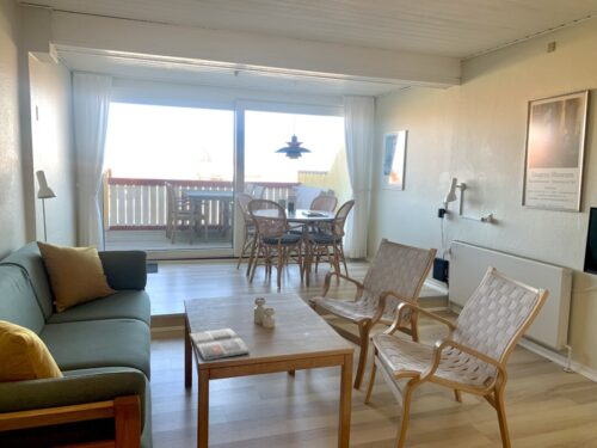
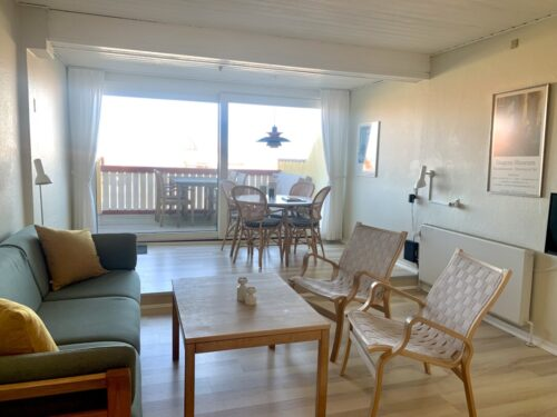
- magazine [189,327,251,361]
